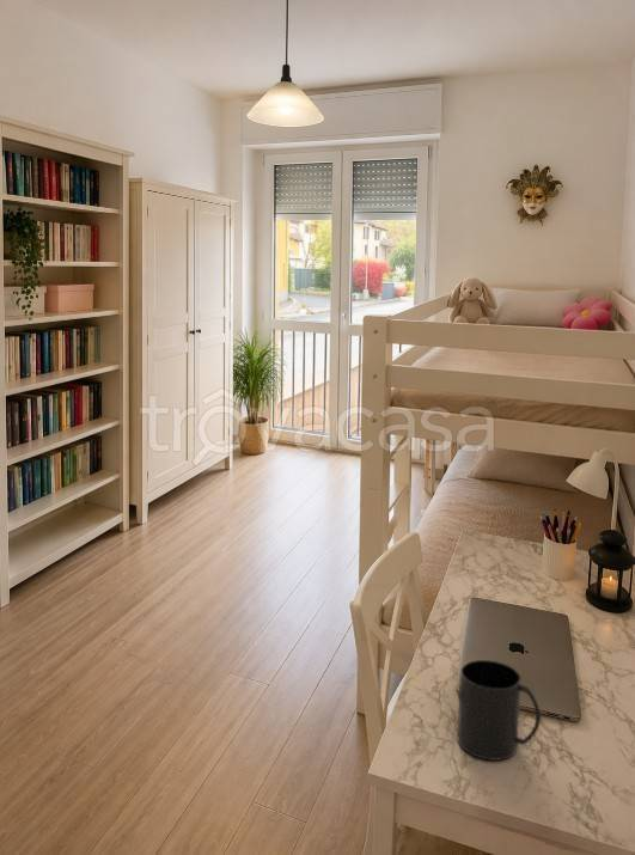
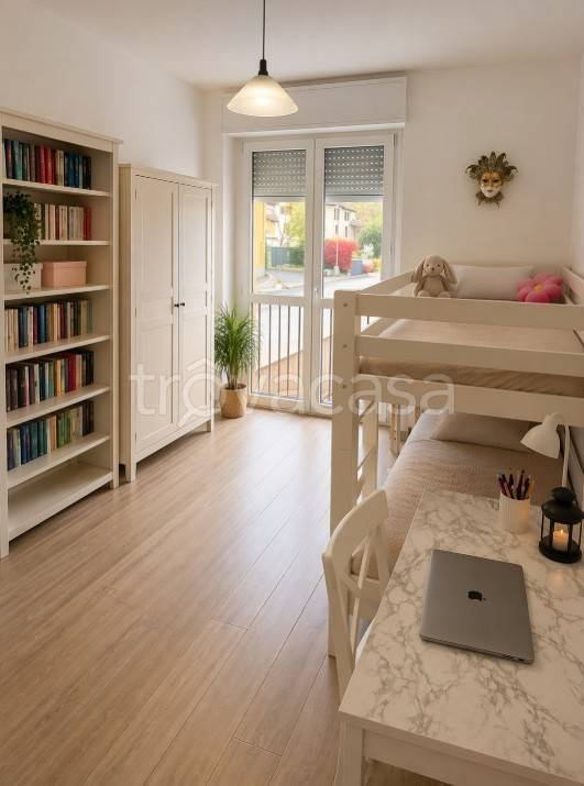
- mug [457,659,542,762]
